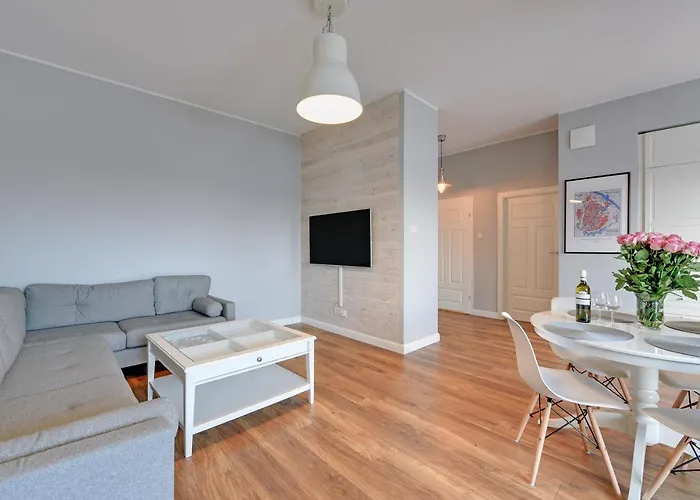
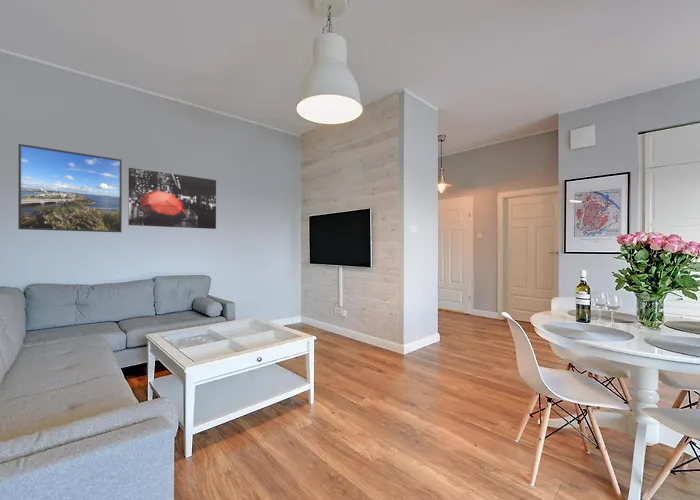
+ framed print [17,143,123,233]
+ wall art [128,167,217,230]
